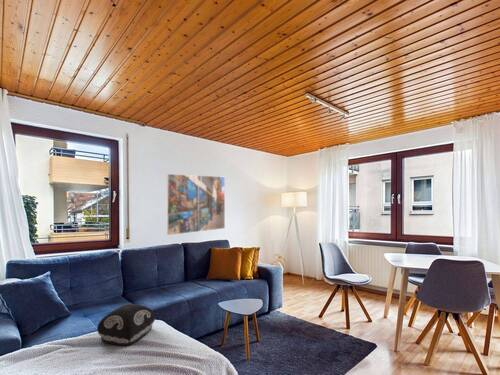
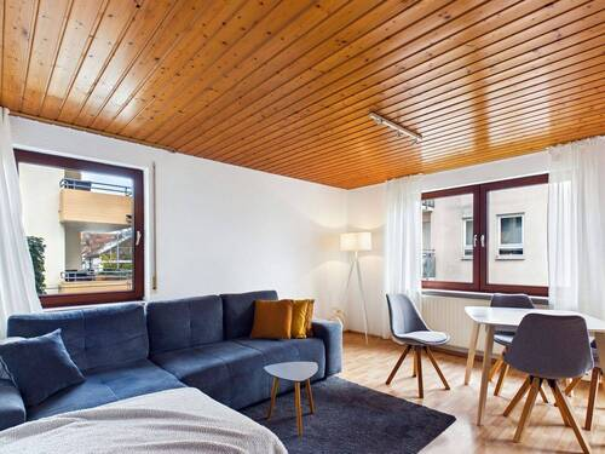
- cushion [96,303,156,347]
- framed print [165,173,226,236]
